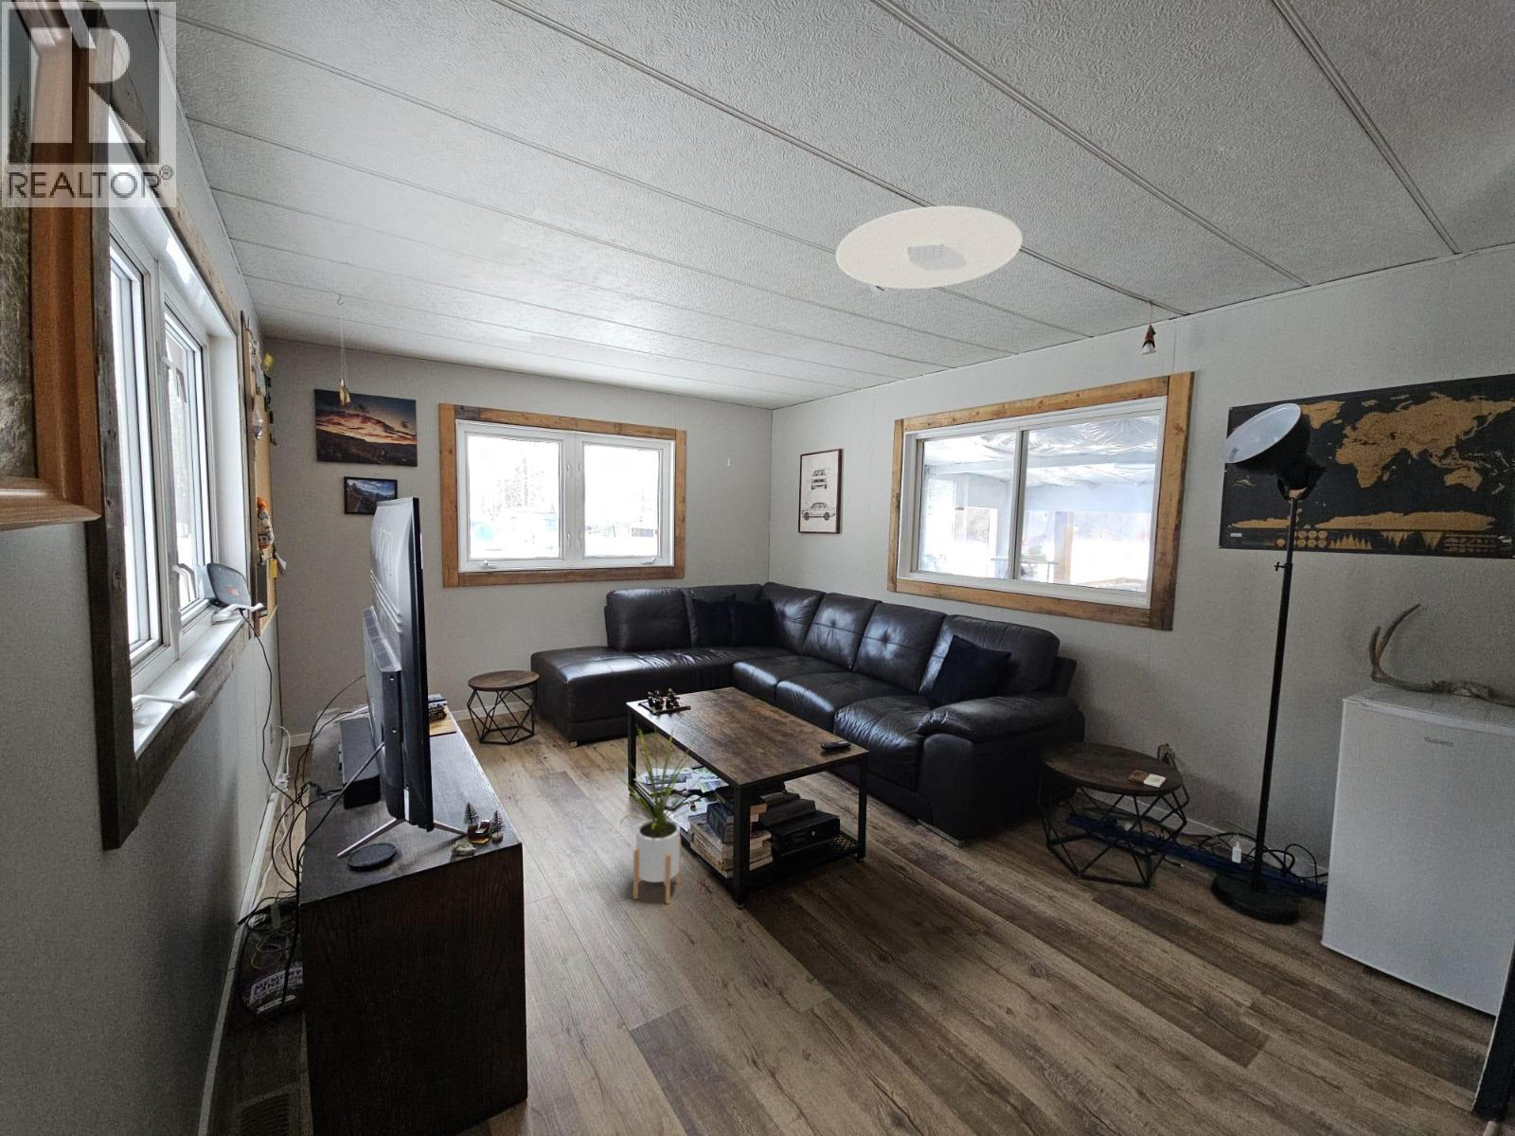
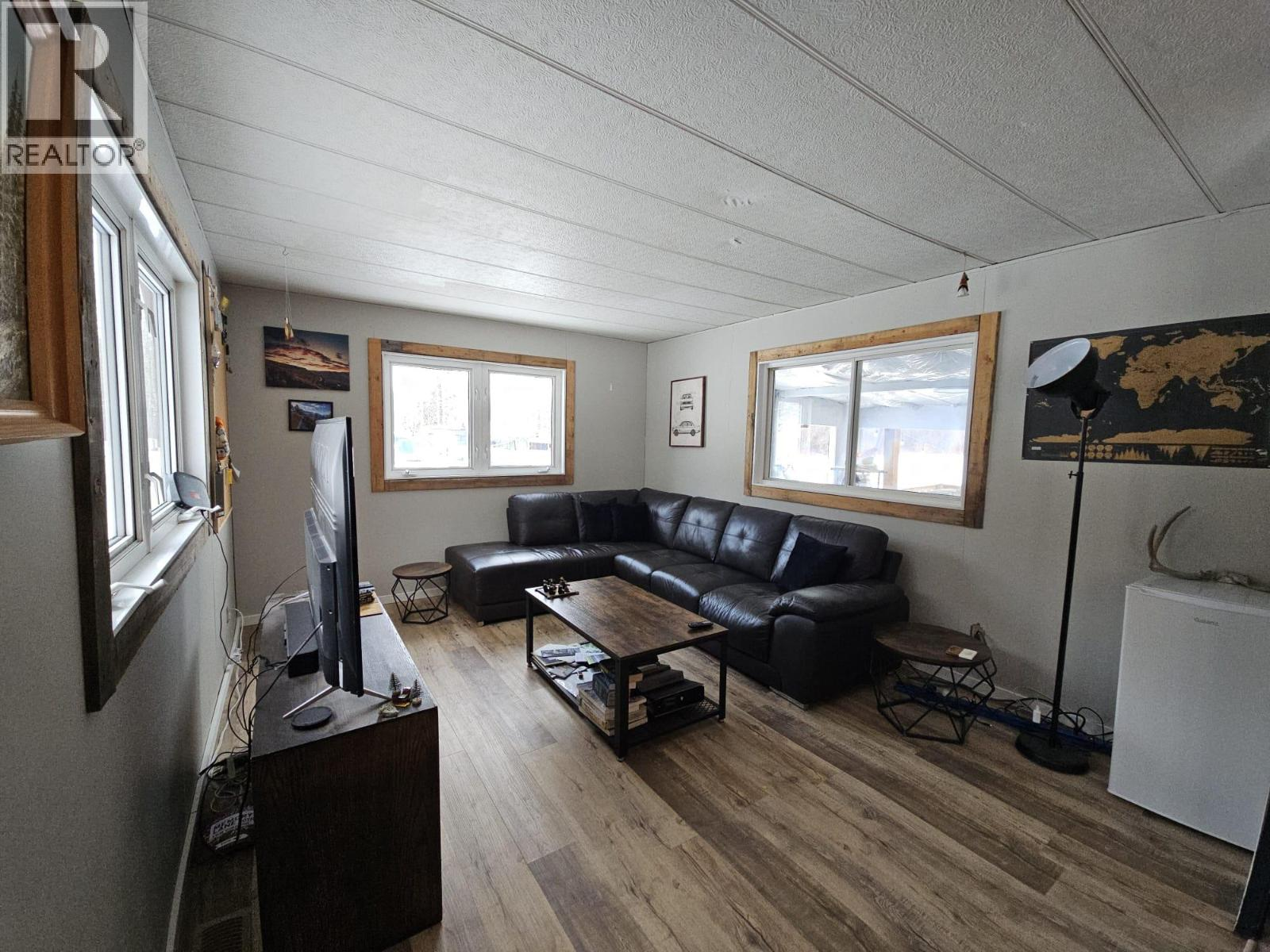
- ceiling light [835,205,1024,290]
- house plant [607,720,705,905]
